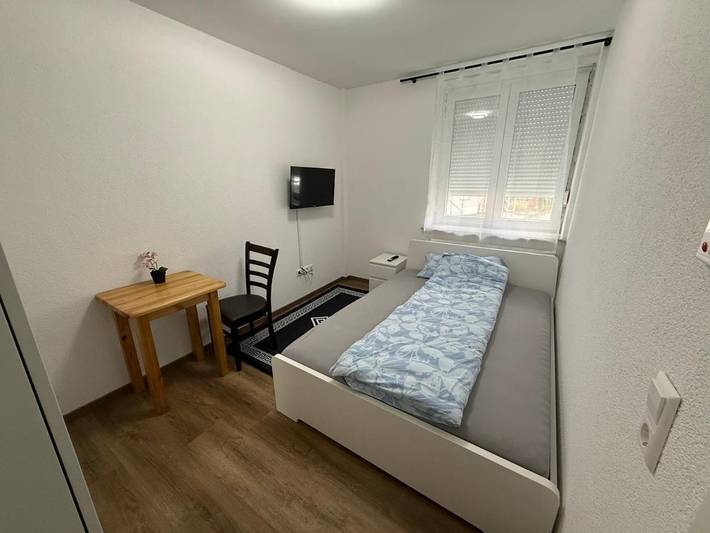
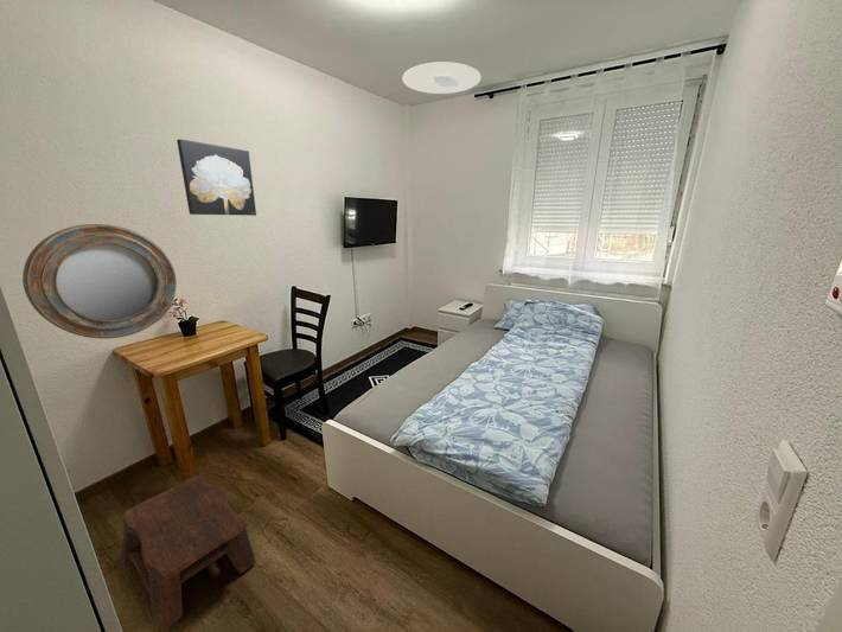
+ stool [120,473,256,631]
+ home mirror [21,223,178,340]
+ wall art [176,138,257,217]
+ ceiling light [401,60,483,95]
